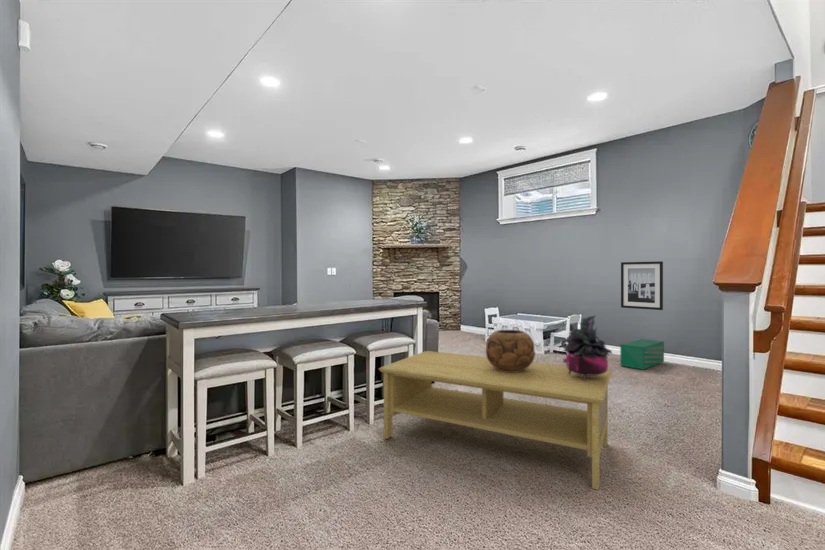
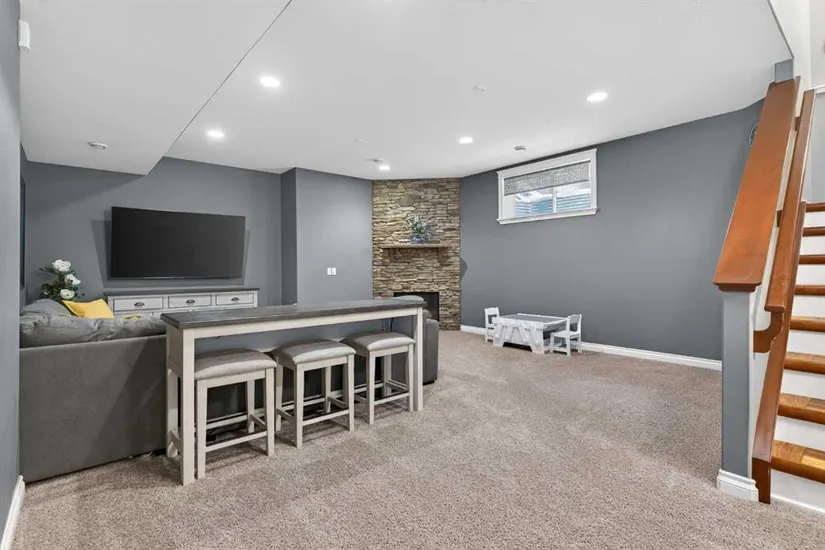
- storage bin [619,338,665,371]
- potted plant [561,314,613,381]
- wall art [620,260,664,311]
- coffee table [378,350,613,491]
- decorative bowl [485,329,536,372]
